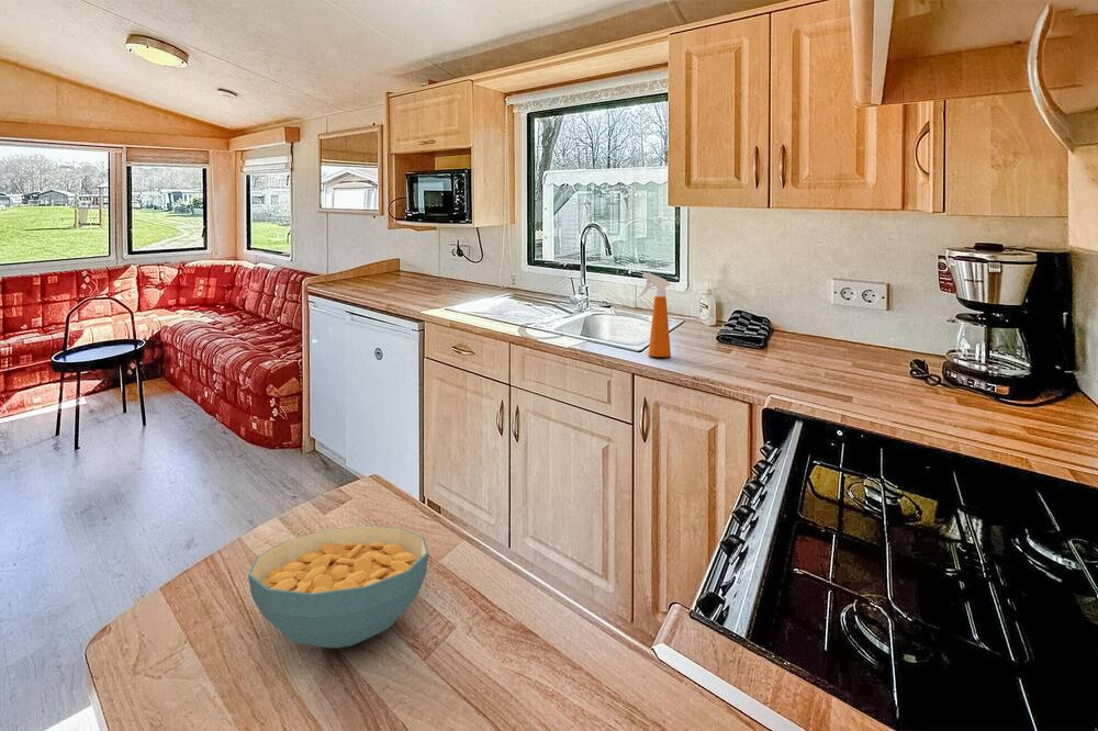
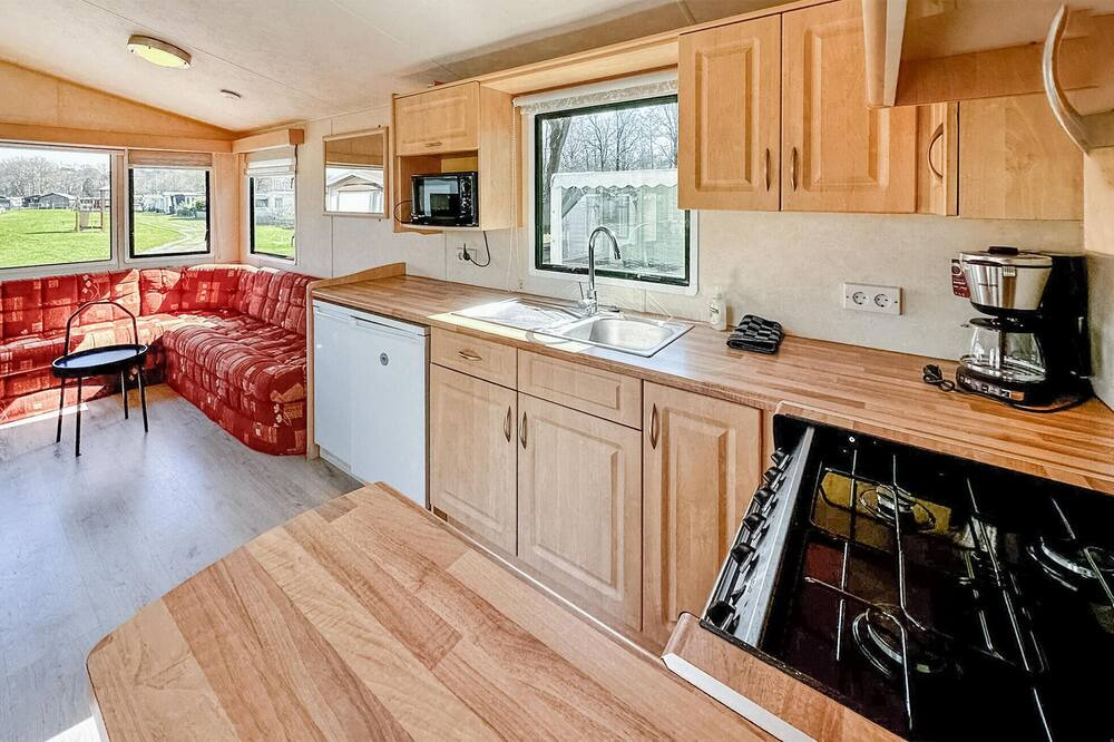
- spray bottle [637,272,672,358]
- cereal bowl [247,525,429,649]
